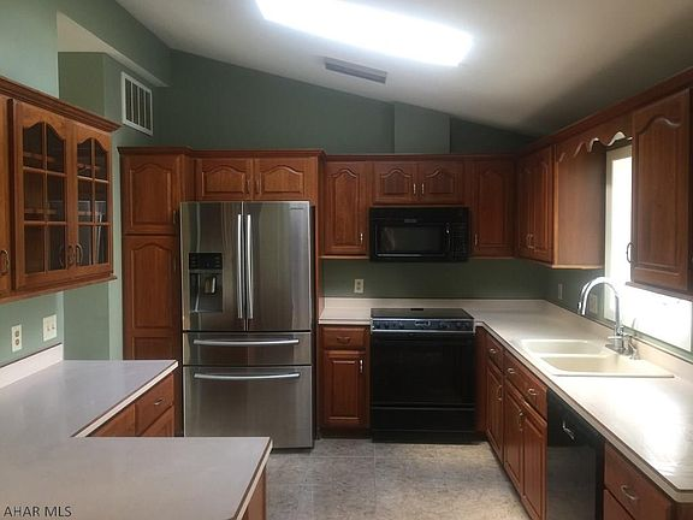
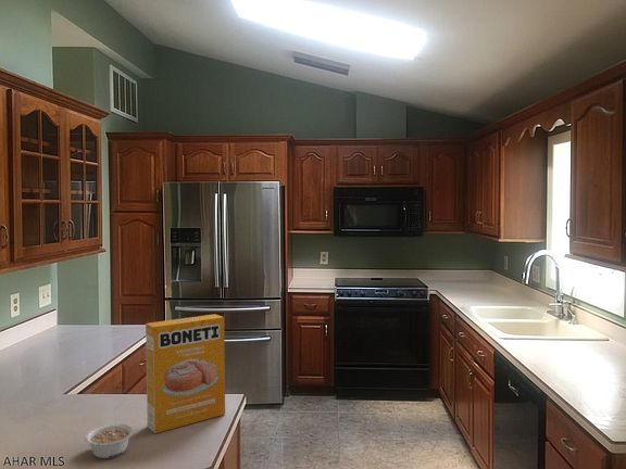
+ cereal box [145,313,226,434]
+ legume [85,422,135,459]
